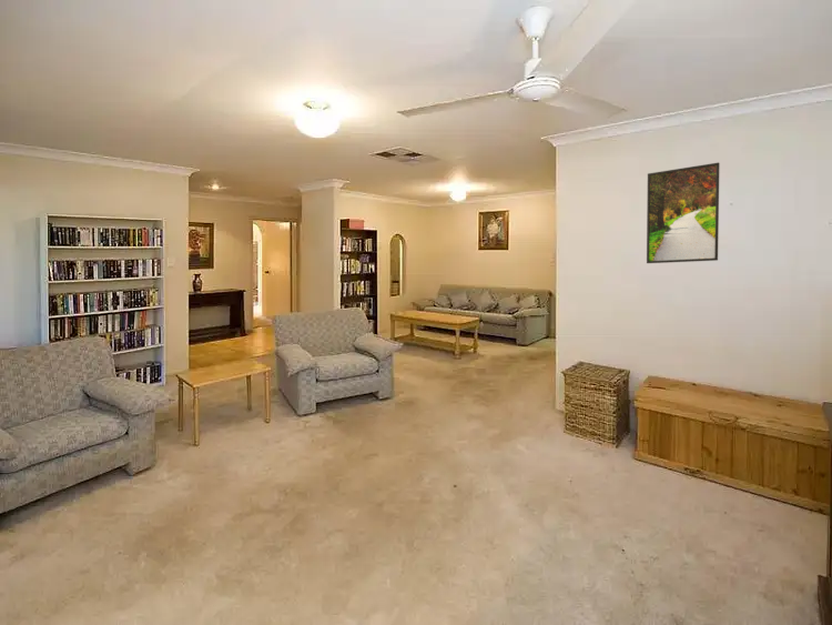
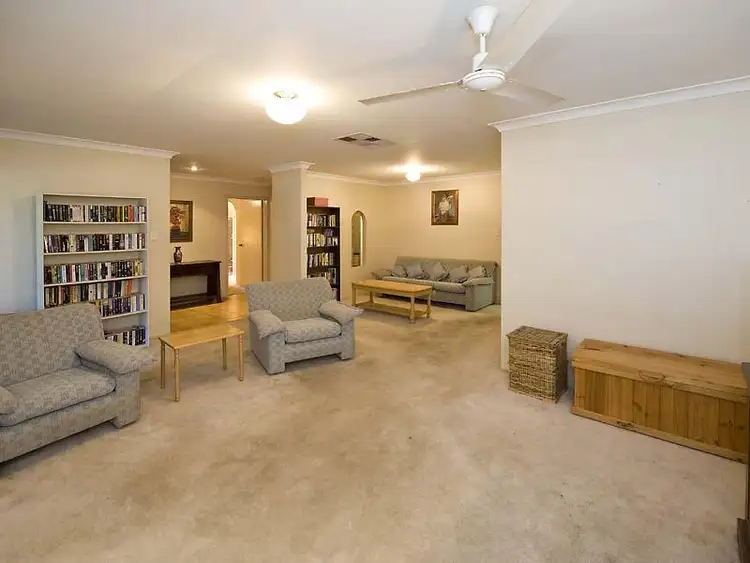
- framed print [646,161,721,264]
